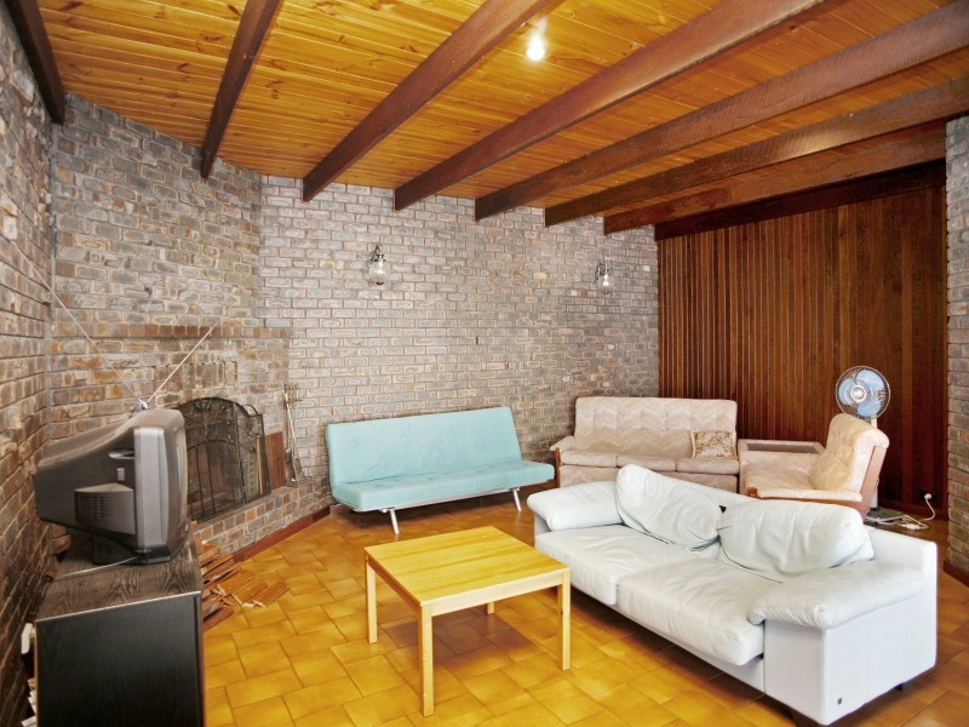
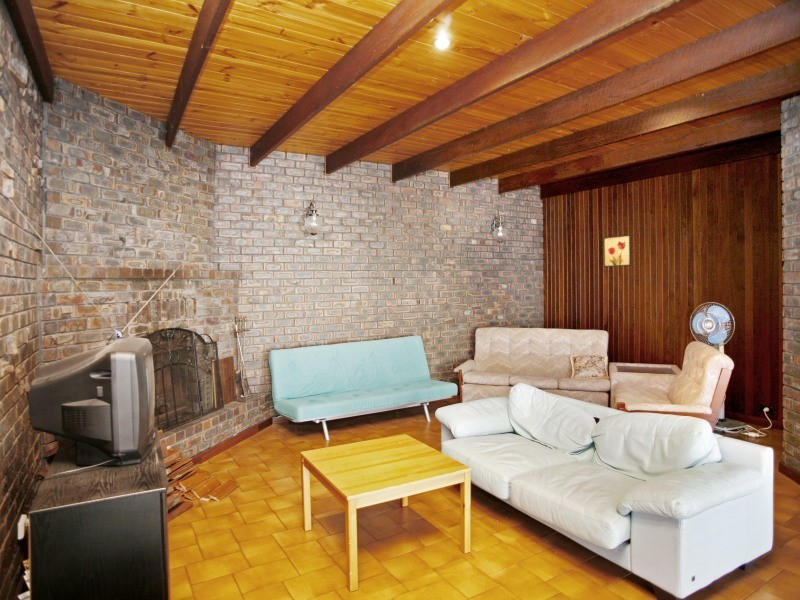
+ wall art [602,234,632,268]
